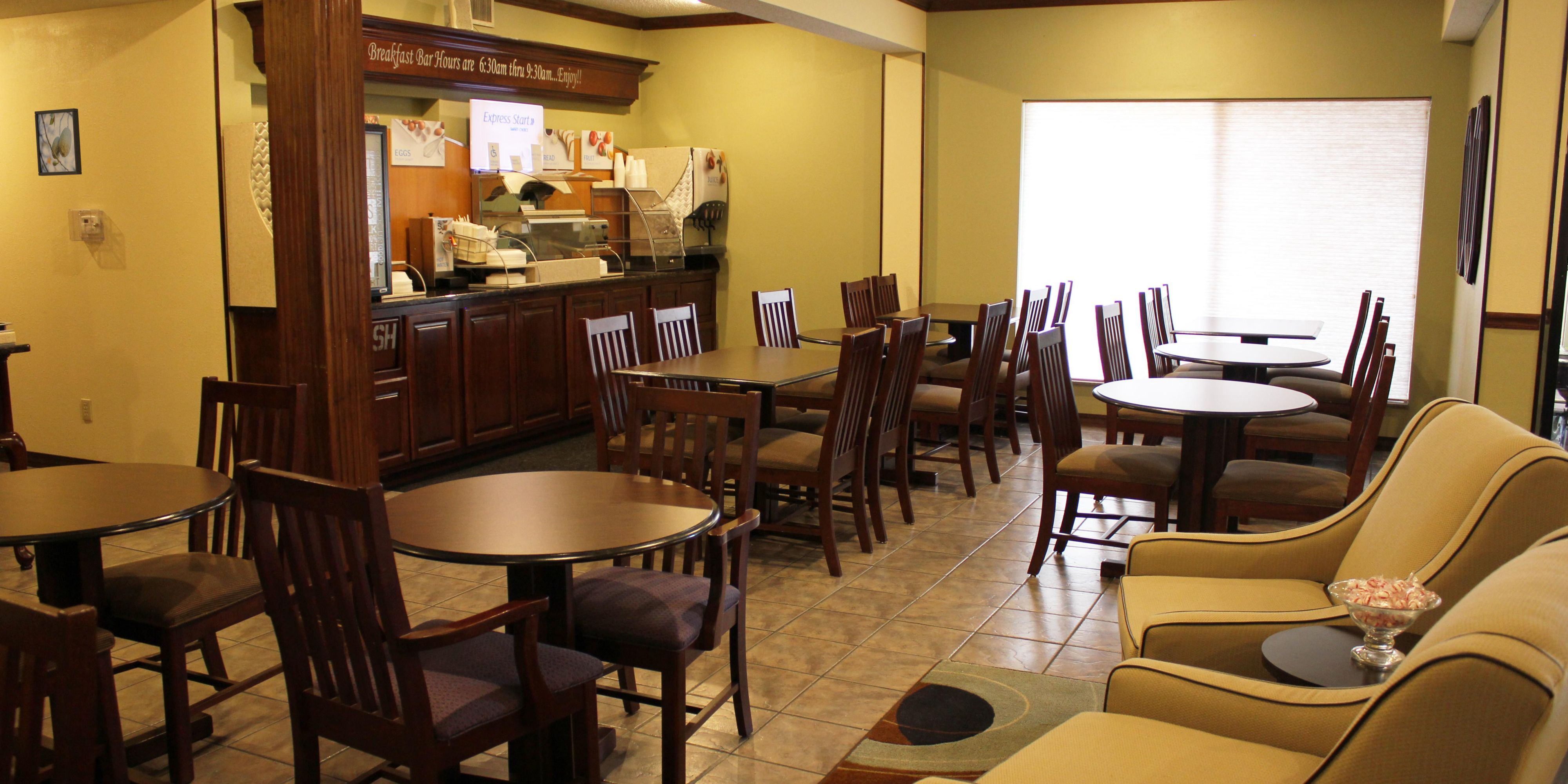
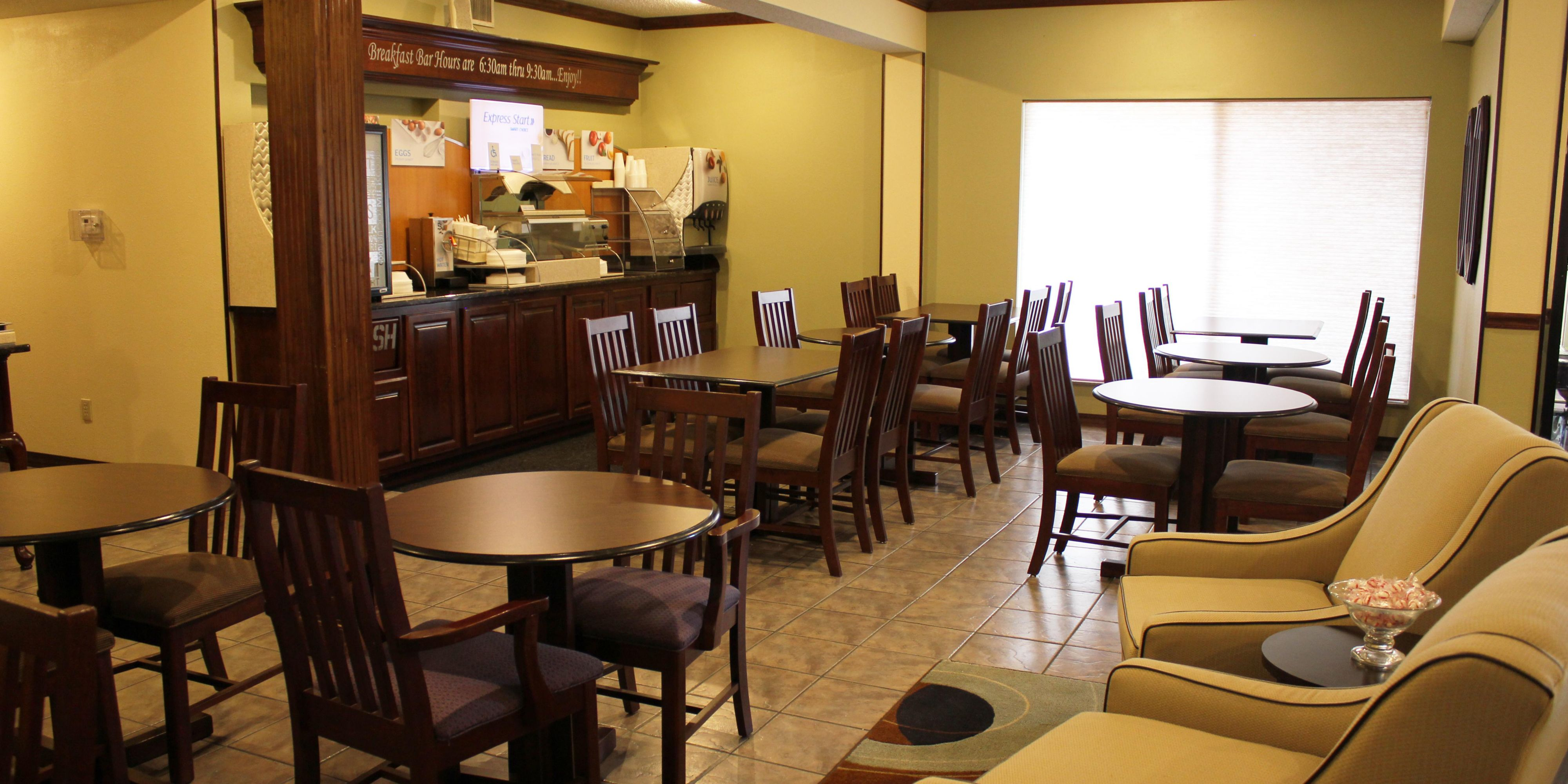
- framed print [34,108,82,176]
